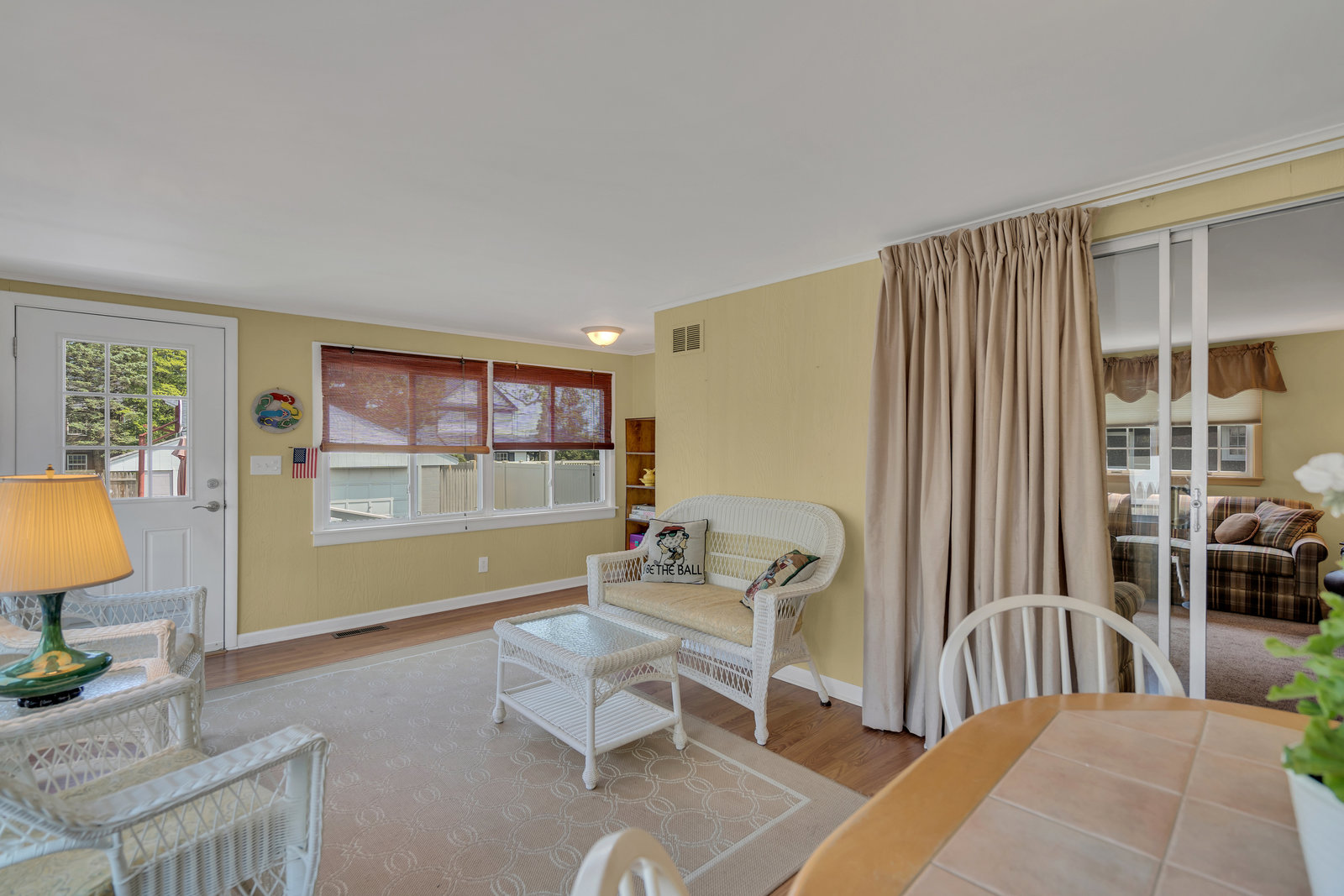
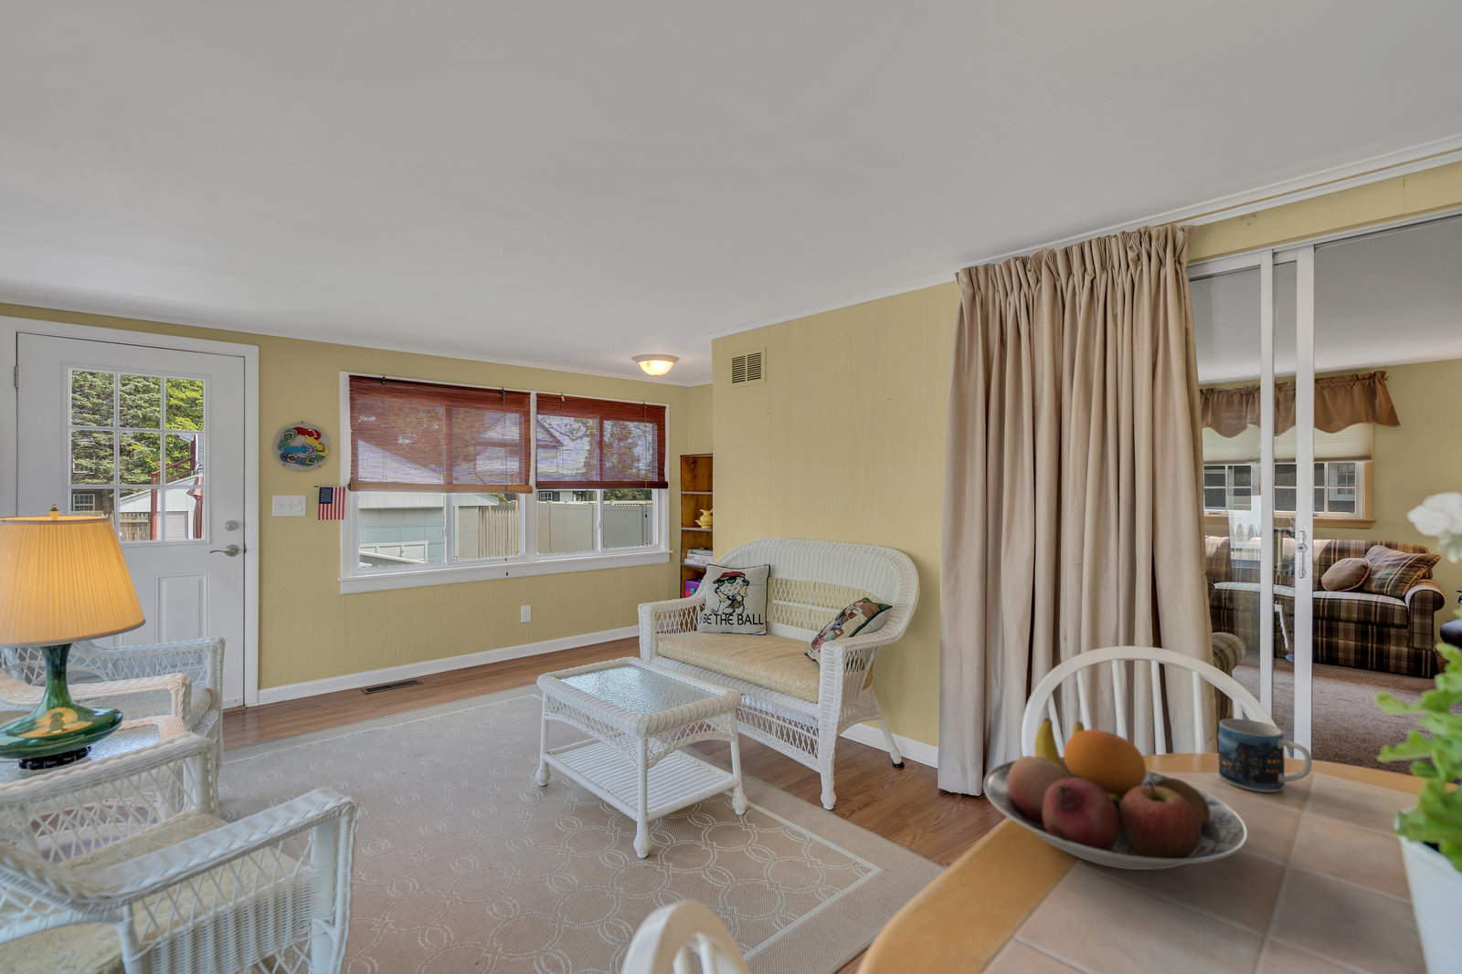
+ mug [1218,717,1313,794]
+ fruit bowl [982,717,1248,871]
